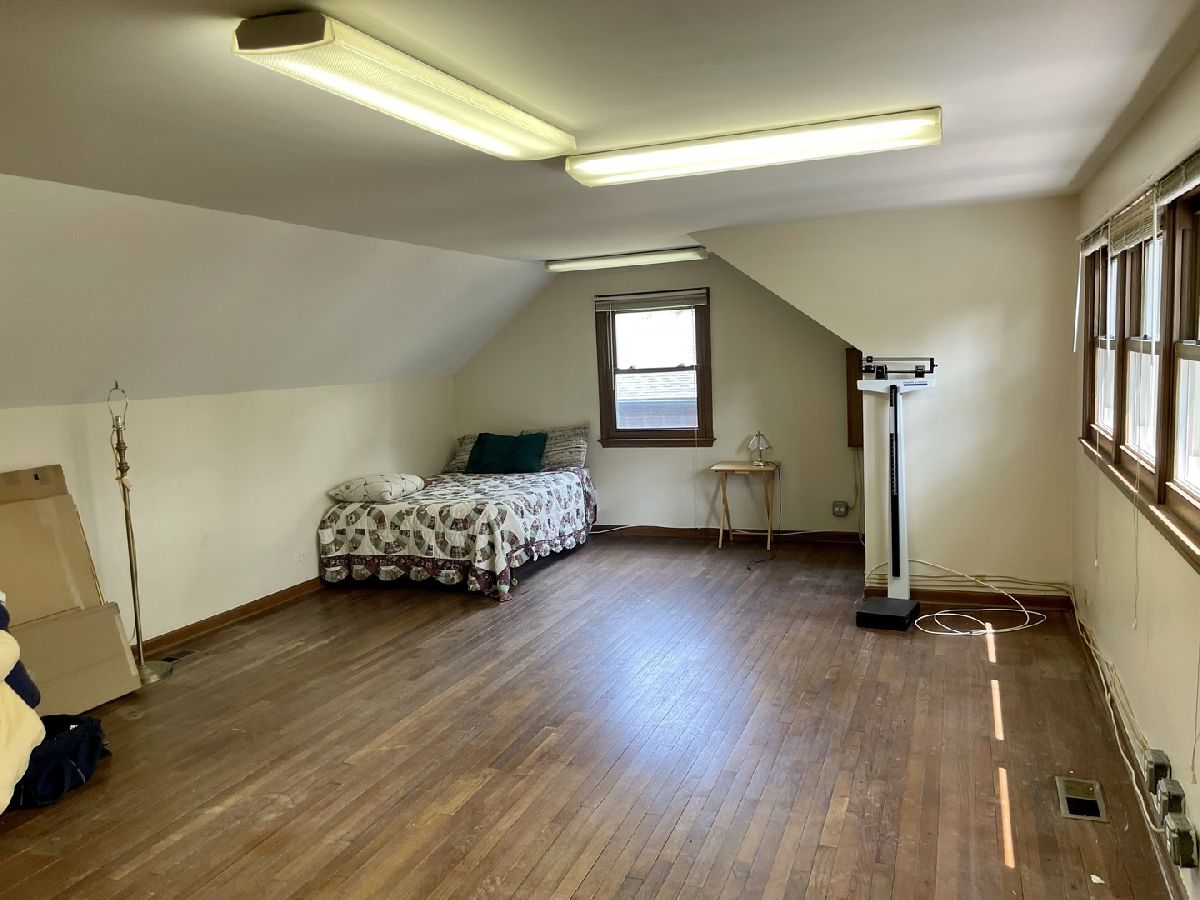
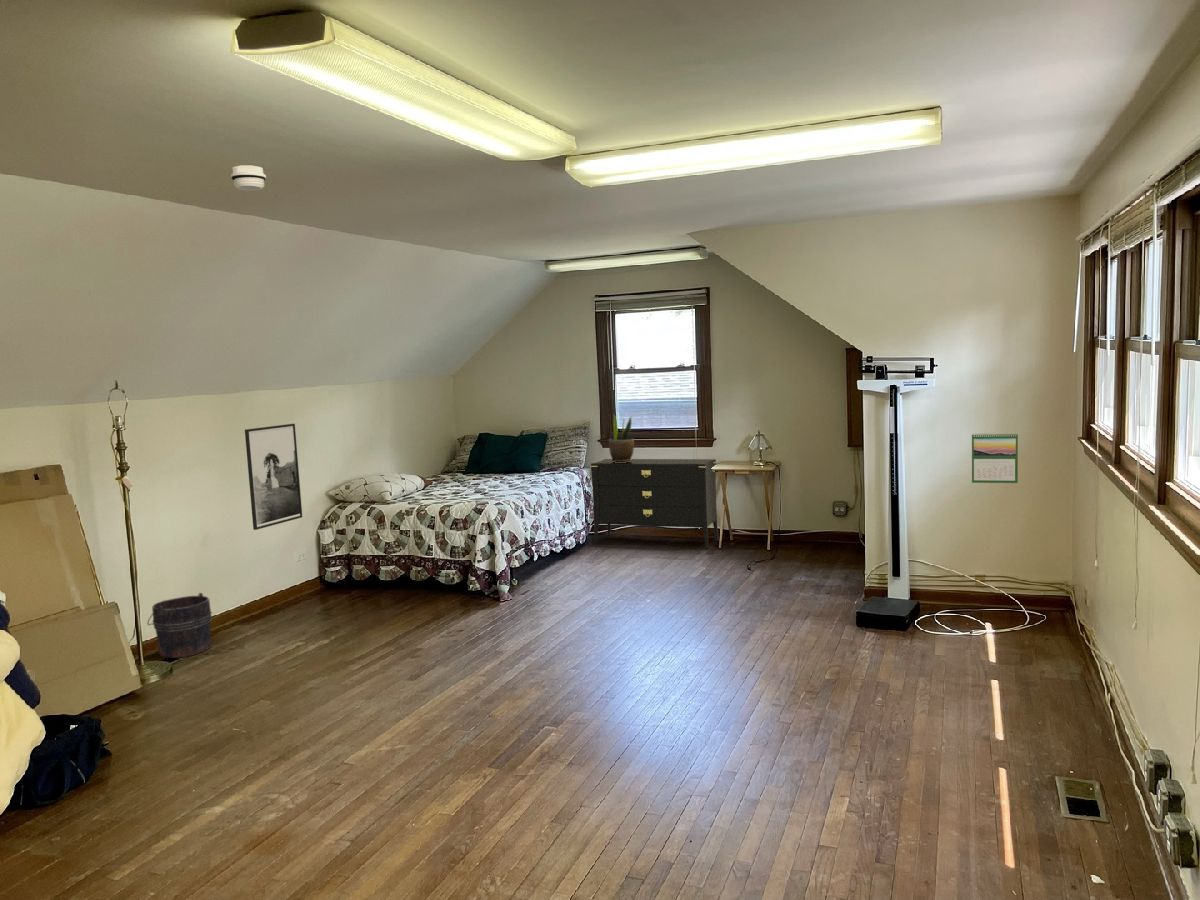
+ smoke detector [230,164,267,191]
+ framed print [244,423,303,531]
+ calendar [971,431,1019,484]
+ bucket [146,592,213,659]
+ dresser [590,458,720,550]
+ potted plant [608,414,635,463]
